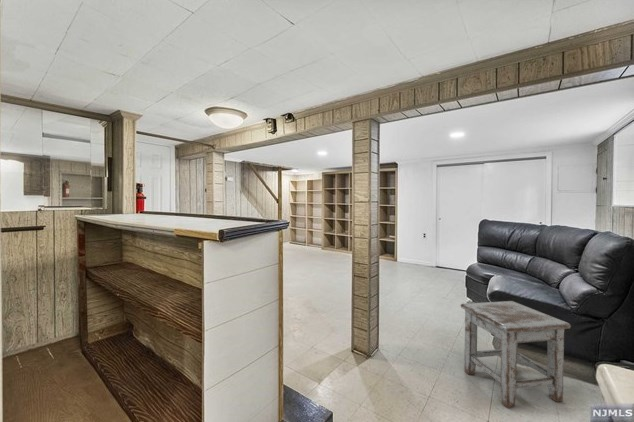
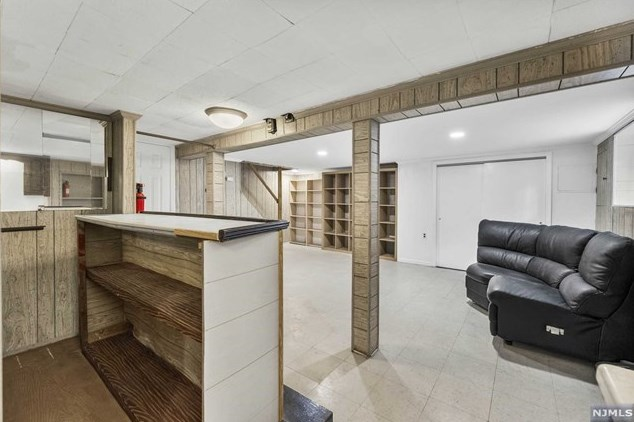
- stool [459,300,572,409]
